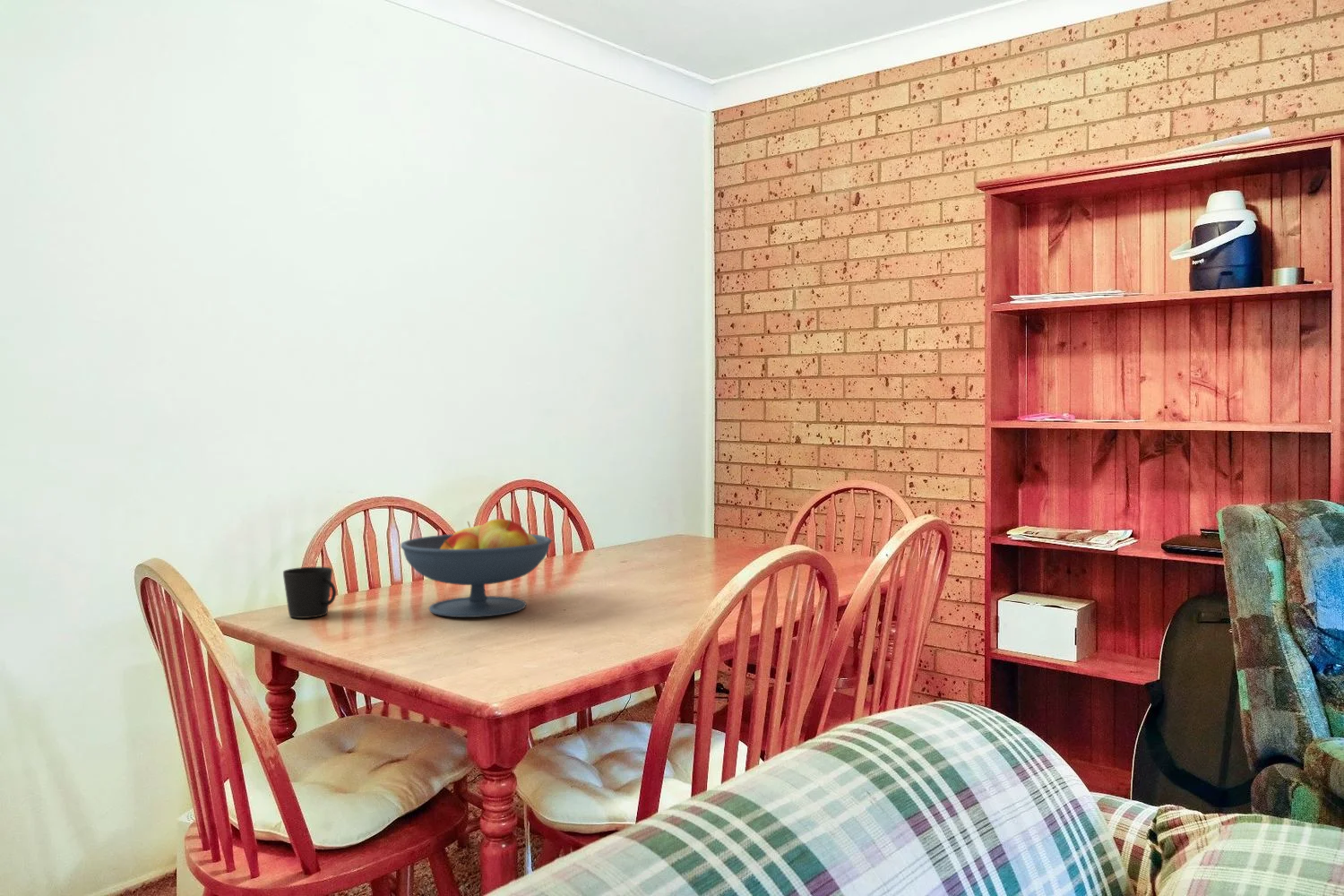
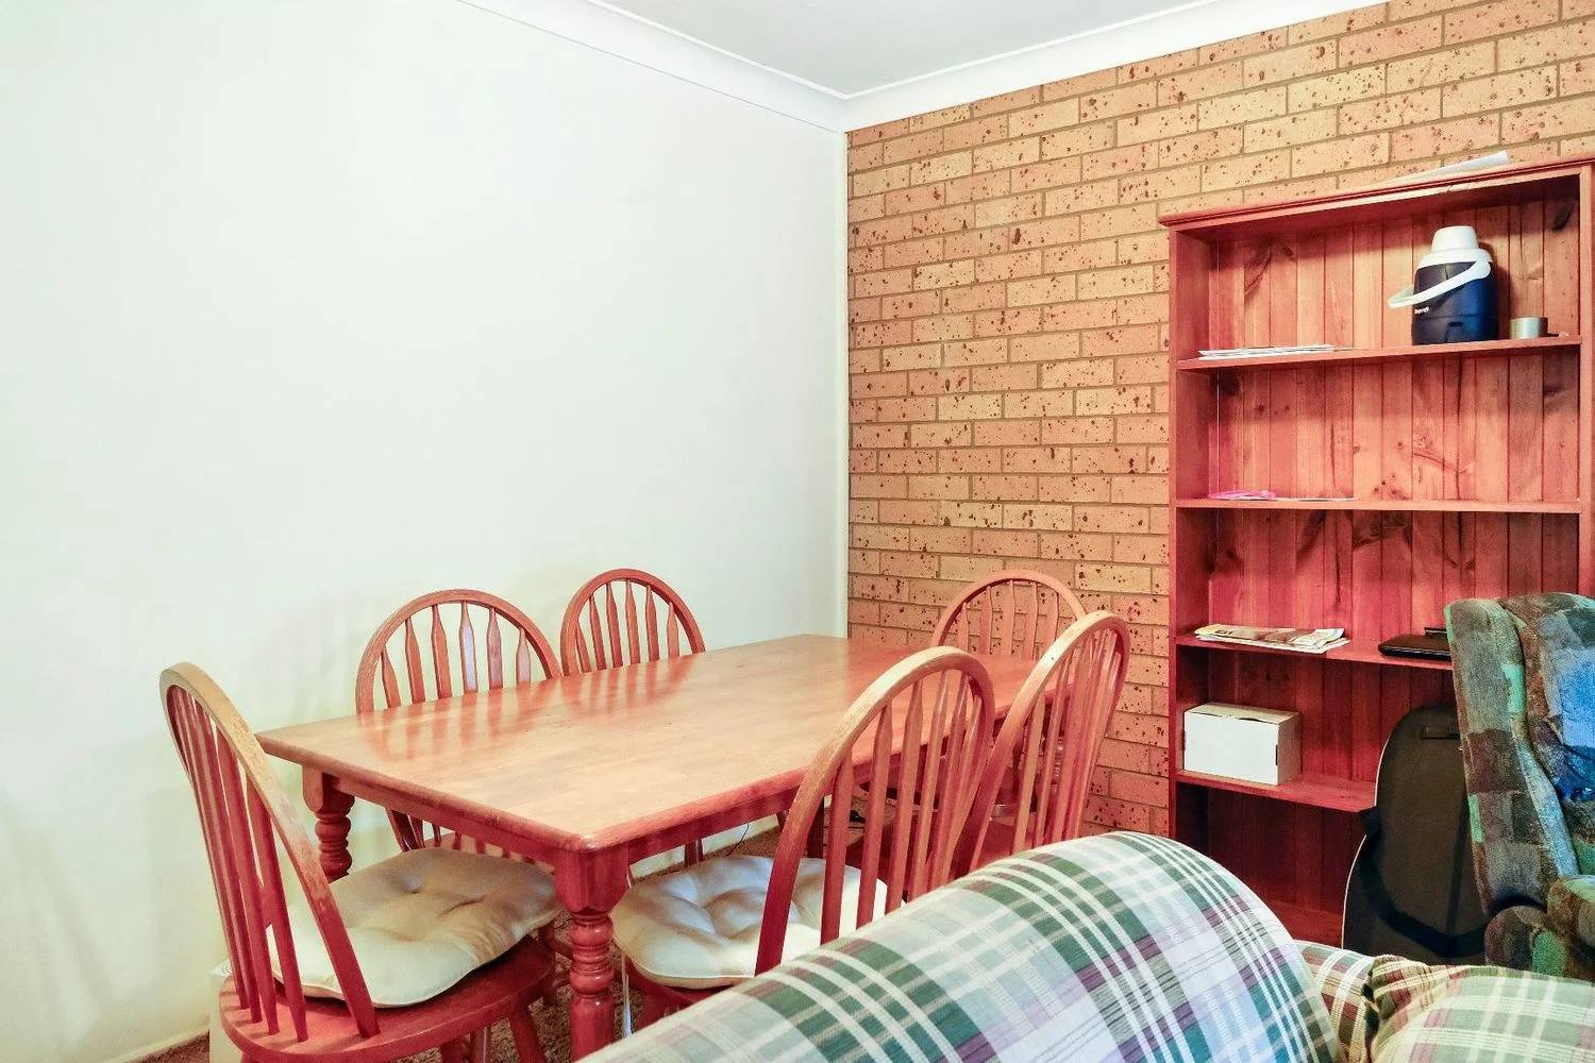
- cup [282,566,337,619]
- fruit bowl [400,518,553,618]
